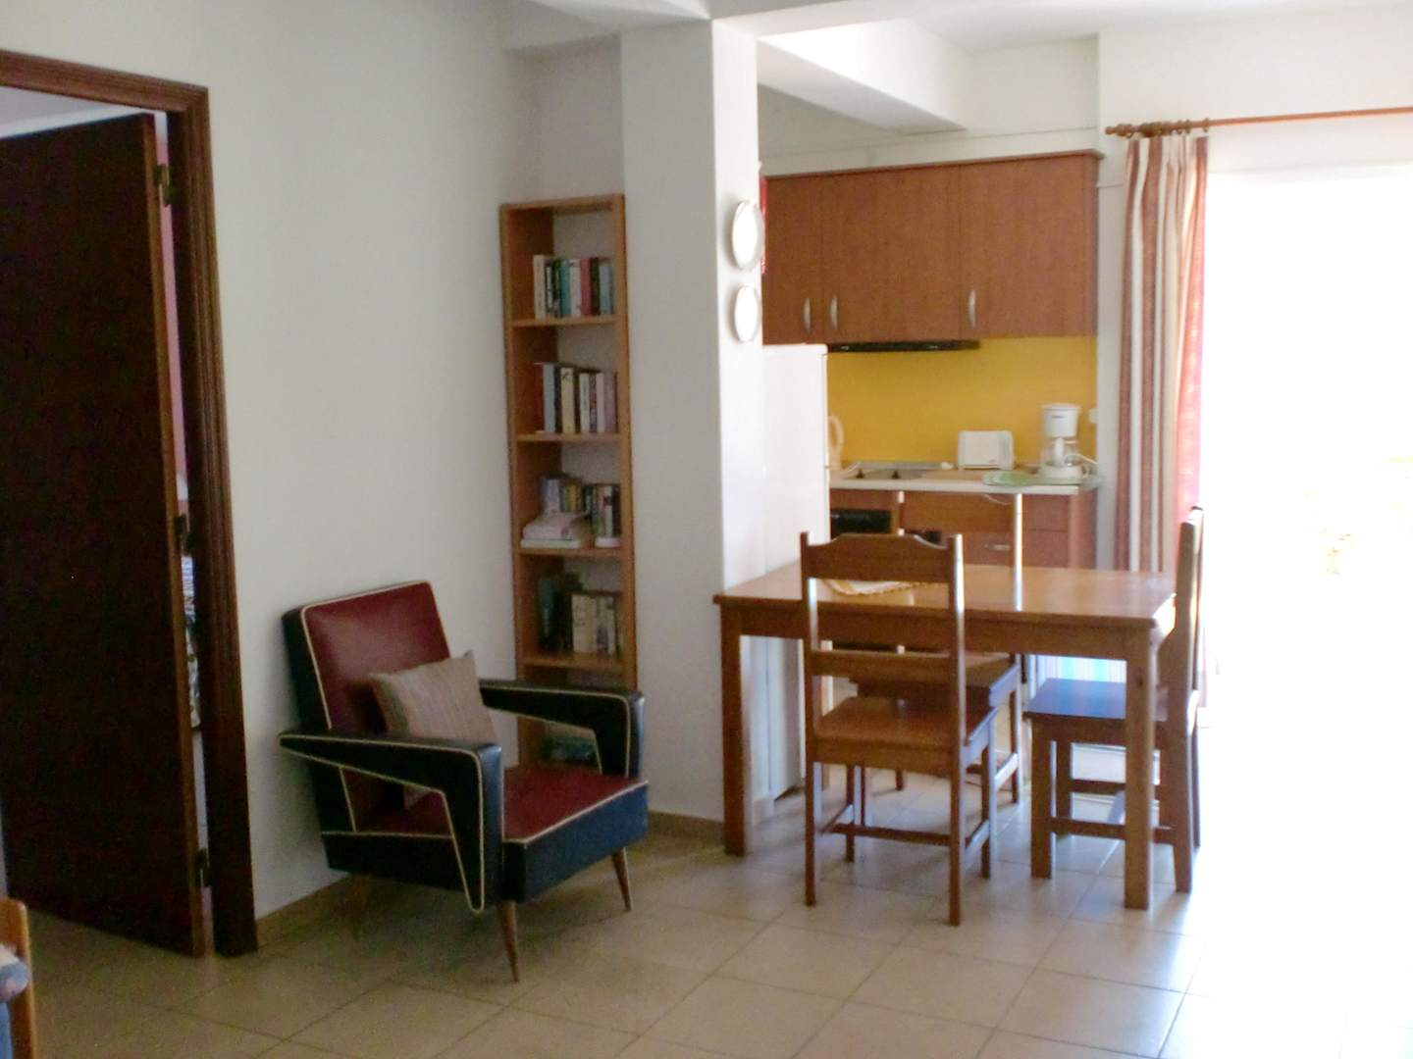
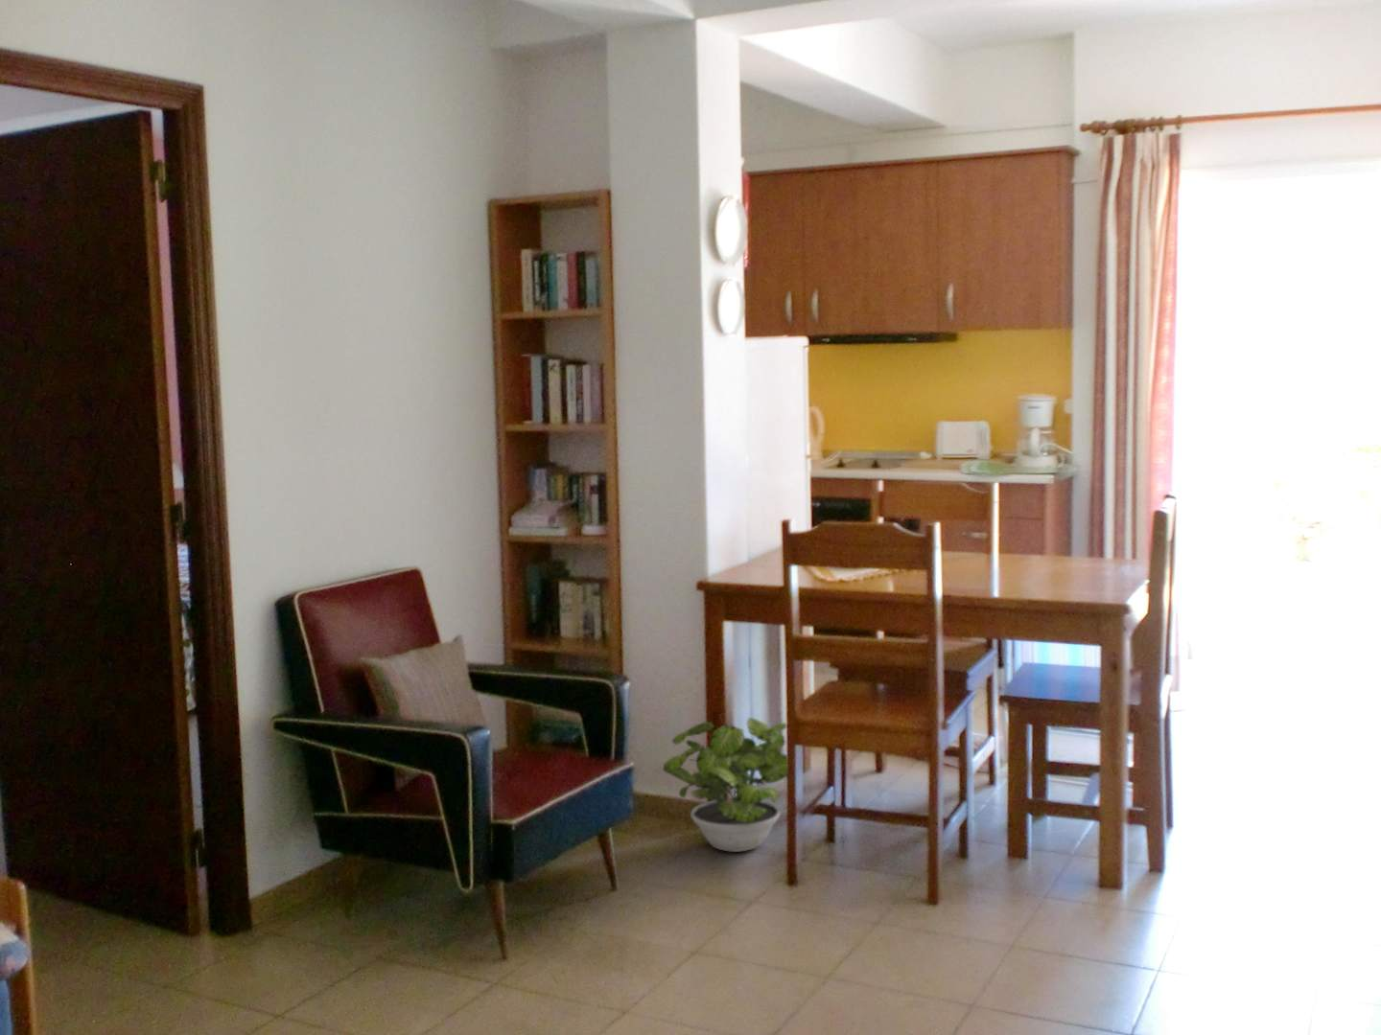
+ potted plant [662,716,788,853]
